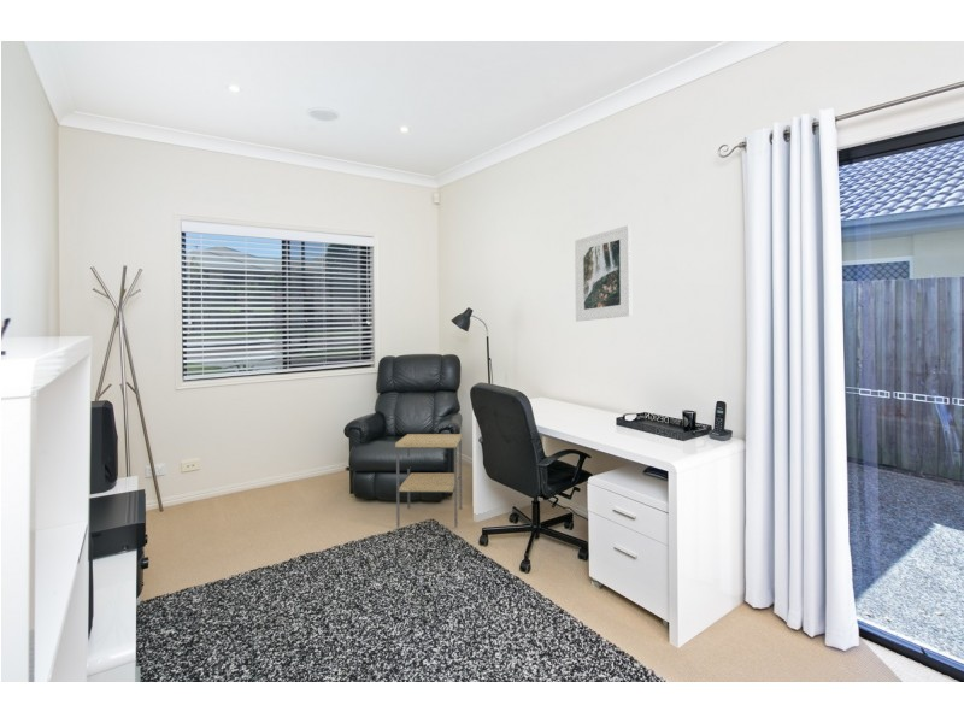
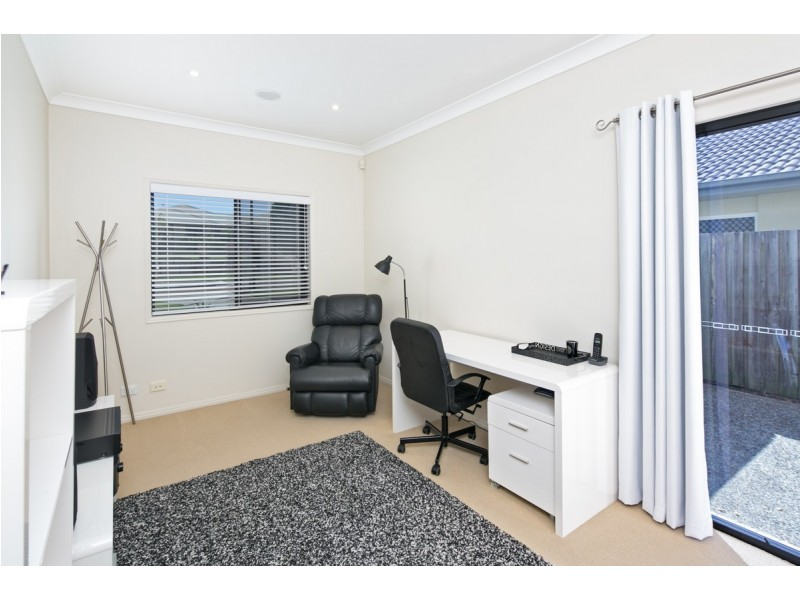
- side table [394,433,463,529]
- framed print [574,224,633,323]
